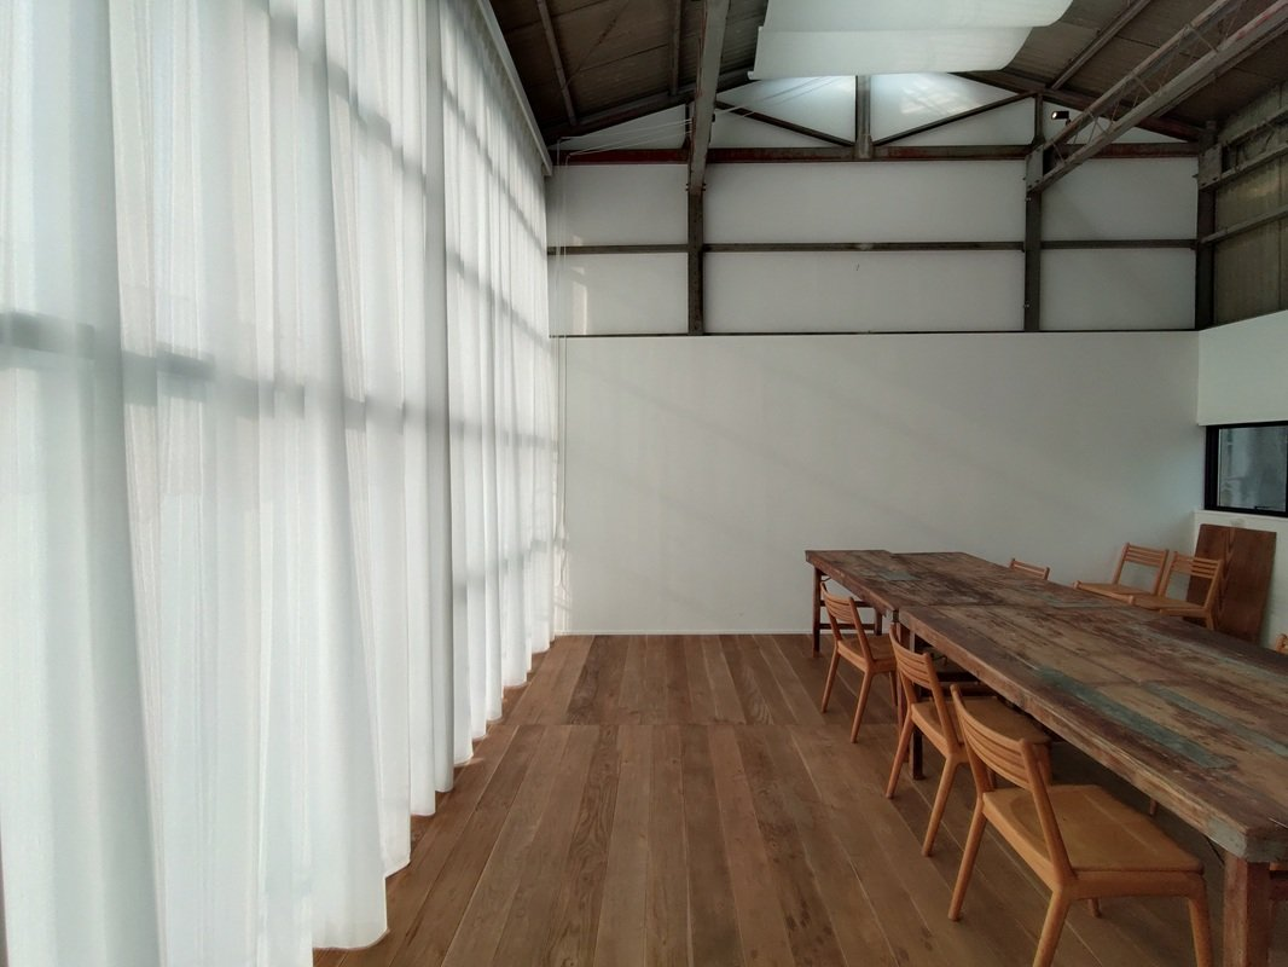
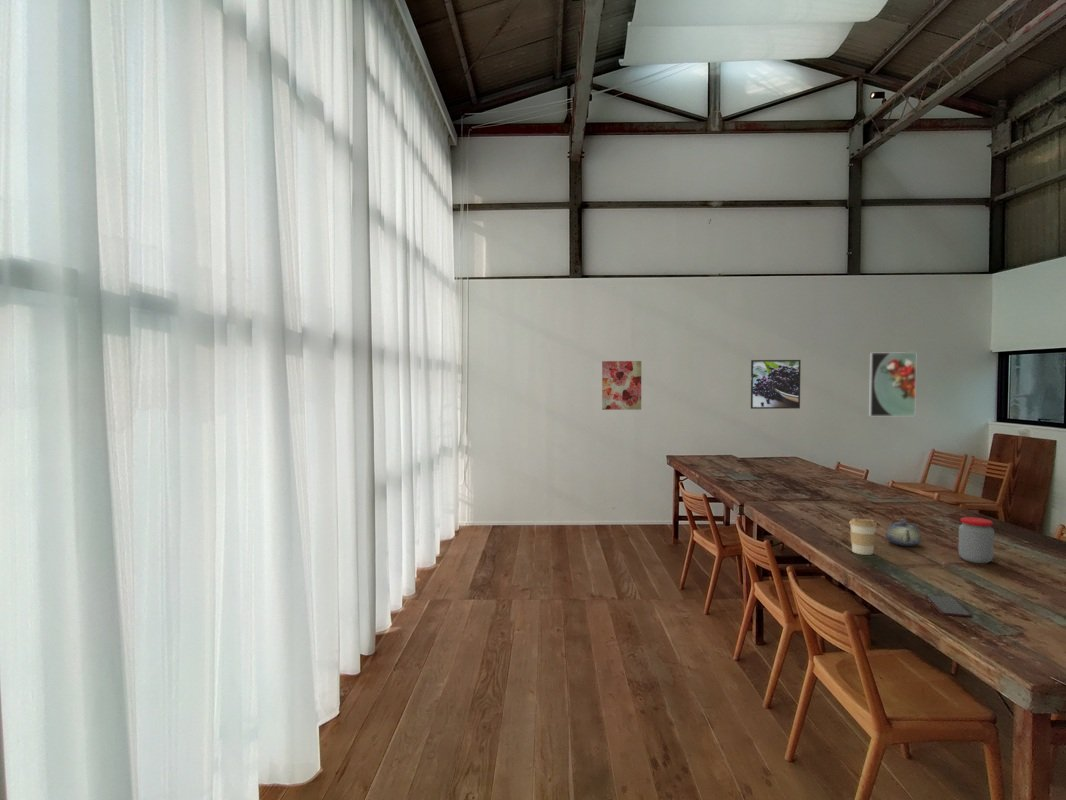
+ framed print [750,359,802,410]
+ wall art [601,360,642,411]
+ coffee cup [848,517,878,556]
+ teapot [885,518,923,547]
+ jar [957,516,995,564]
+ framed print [868,351,918,417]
+ smartphone [925,593,973,618]
